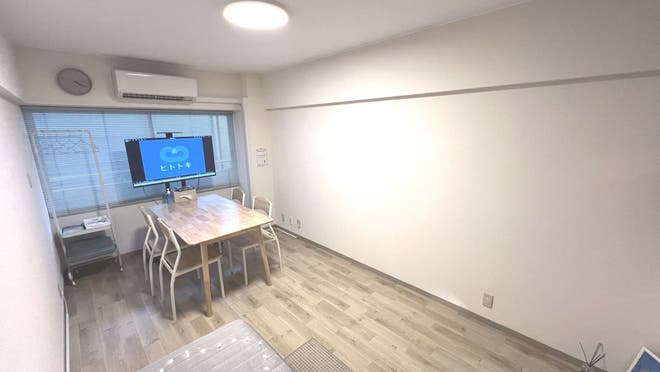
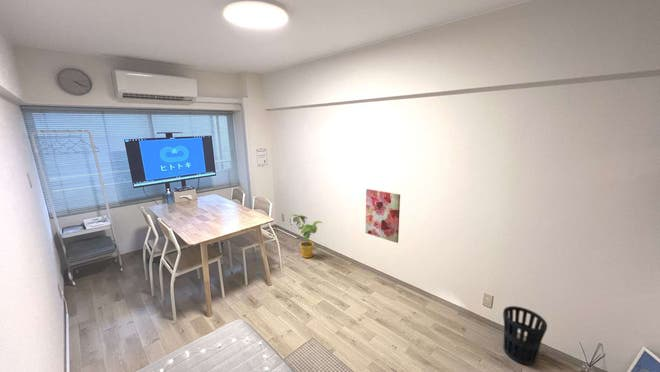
+ house plant [289,213,323,259]
+ wall art [364,188,401,244]
+ wastebasket [502,305,548,366]
